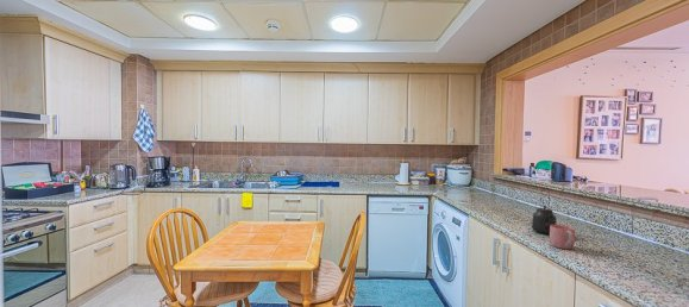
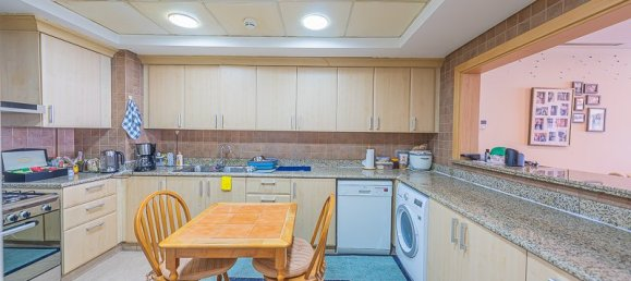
- mug [549,224,576,250]
- kettle [531,187,558,236]
